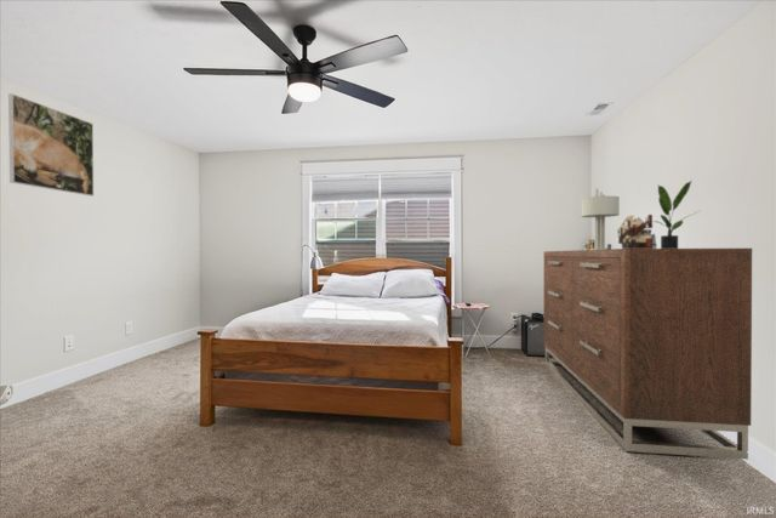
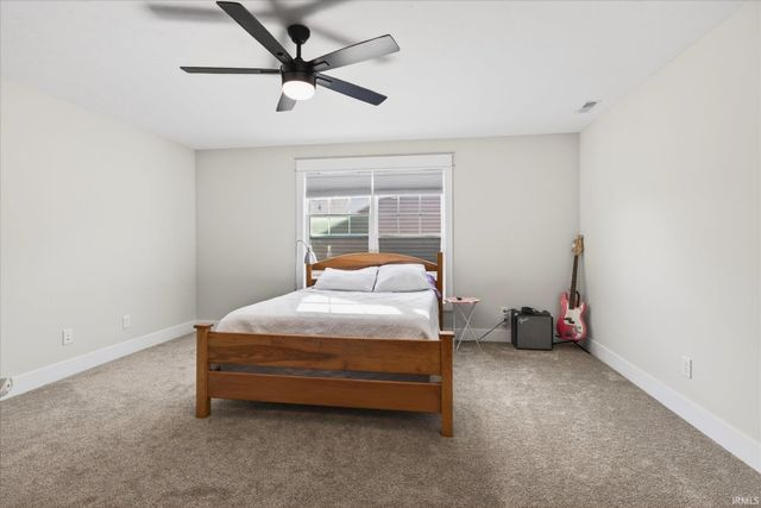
- ruined building [605,214,658,250]
- table lamp [581,187,621,250]
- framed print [7,92,95,197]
- potted plant [652,180,700,249]
- dresser [542,247,753,461]
